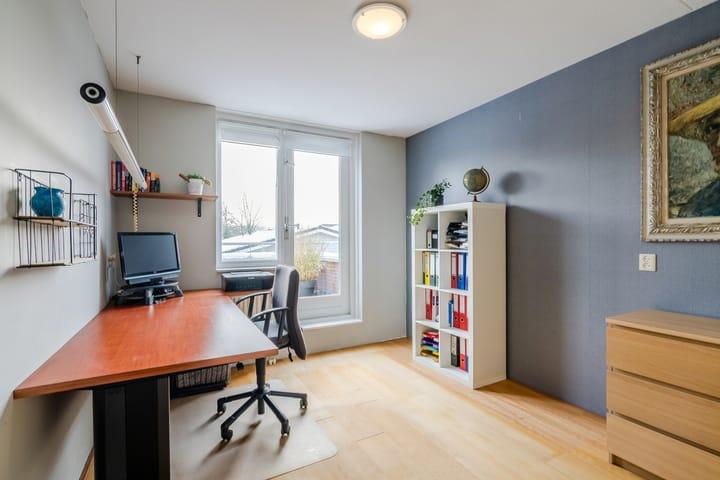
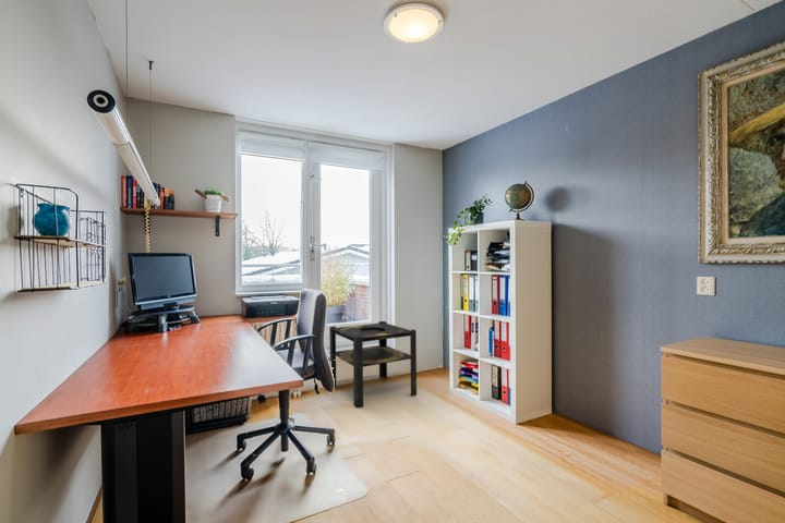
+ side table [328,320,418,410]
